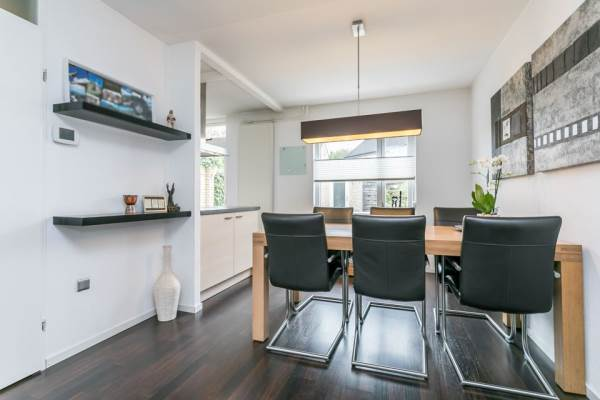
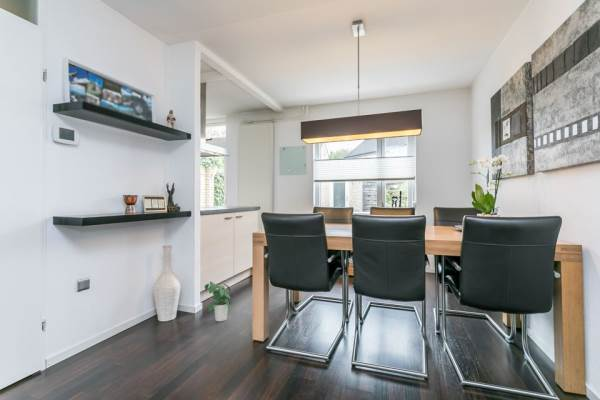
+ potted plant [204,281,233,322]
